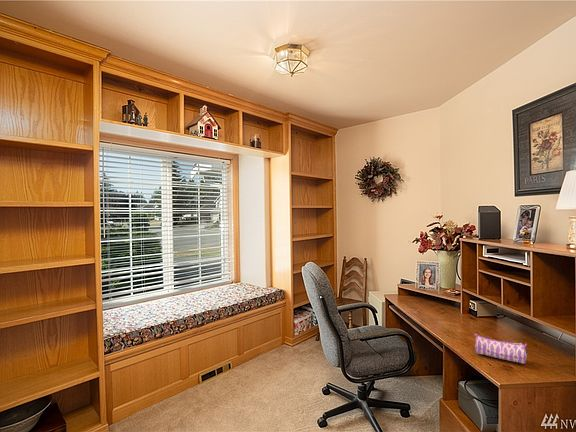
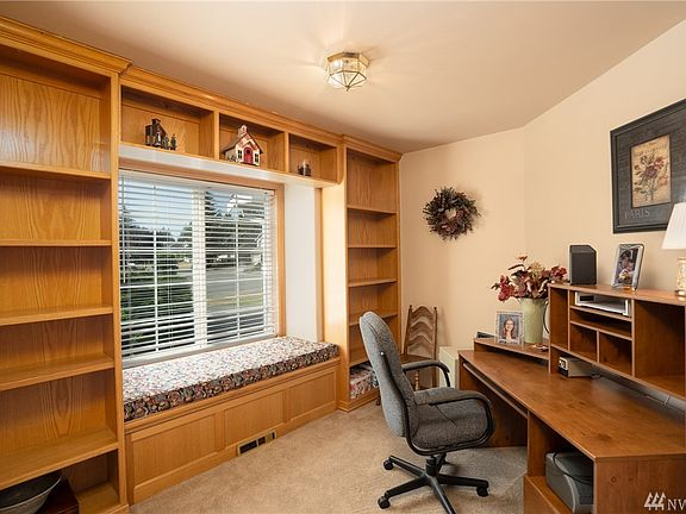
- pencil case [474,333,528,365]
